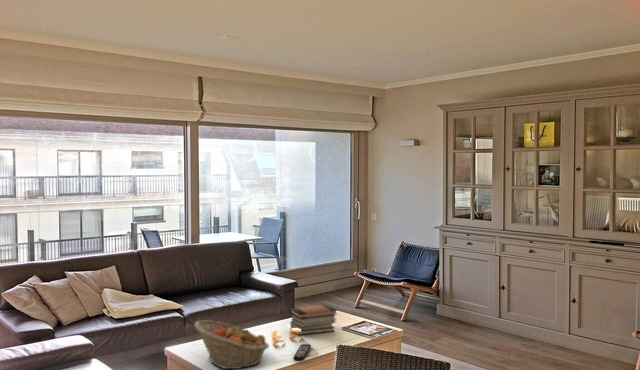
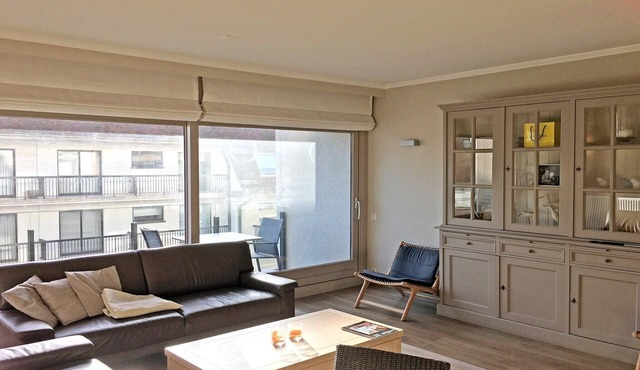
- book stack [289,304,338,336]
- fruit basket [194,319,270,370]
- remote control [292,343,312,362]
